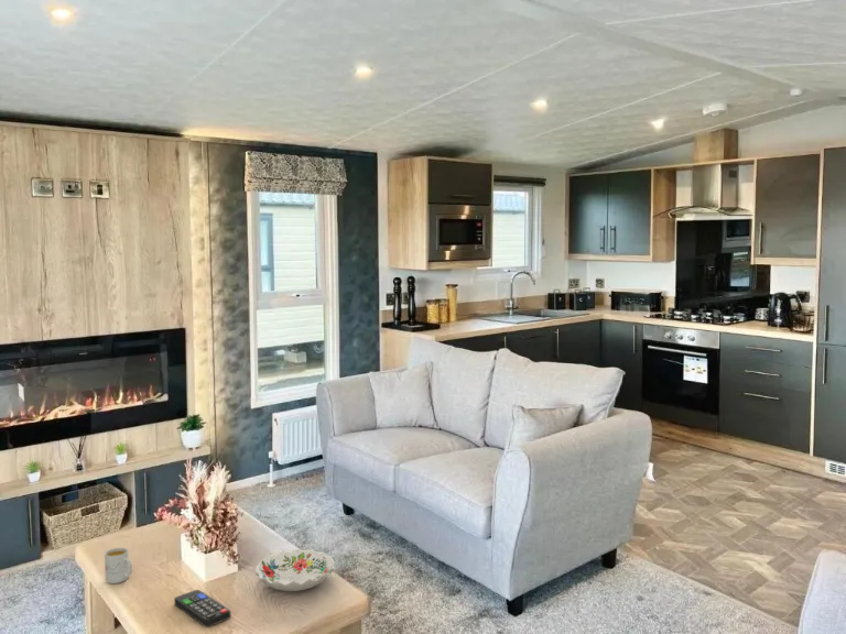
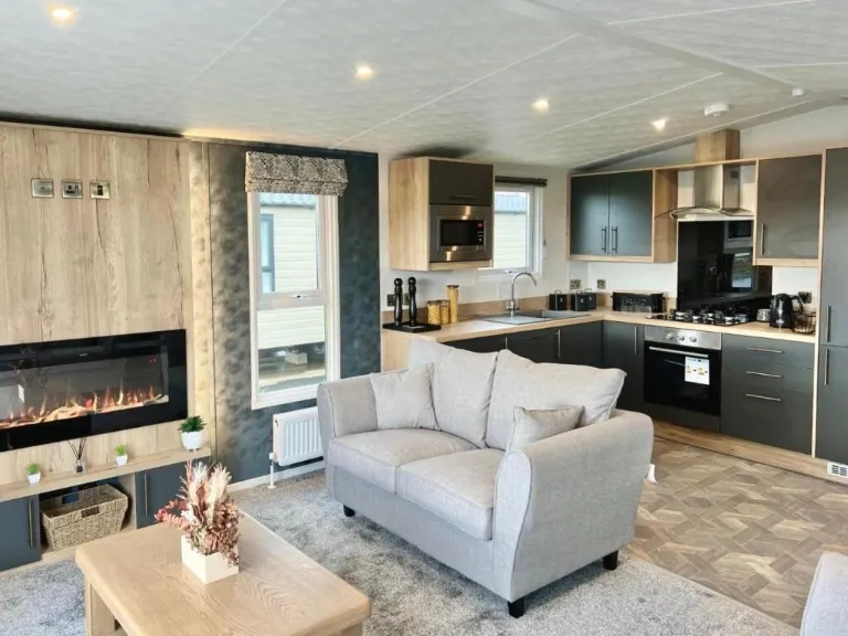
- remote control [173,589,231,627]
- mug [104,547,133,584]
- decorative bowl [254,548,336,592]
